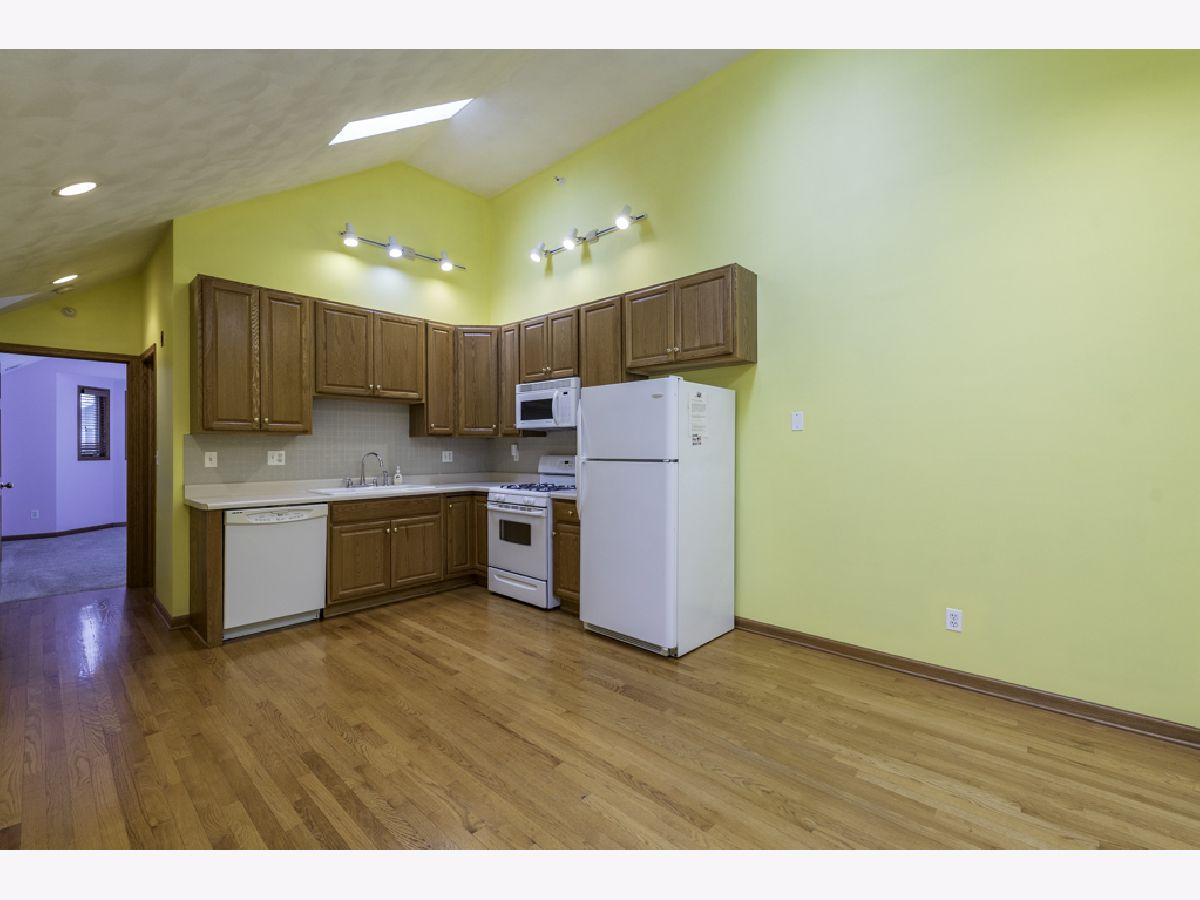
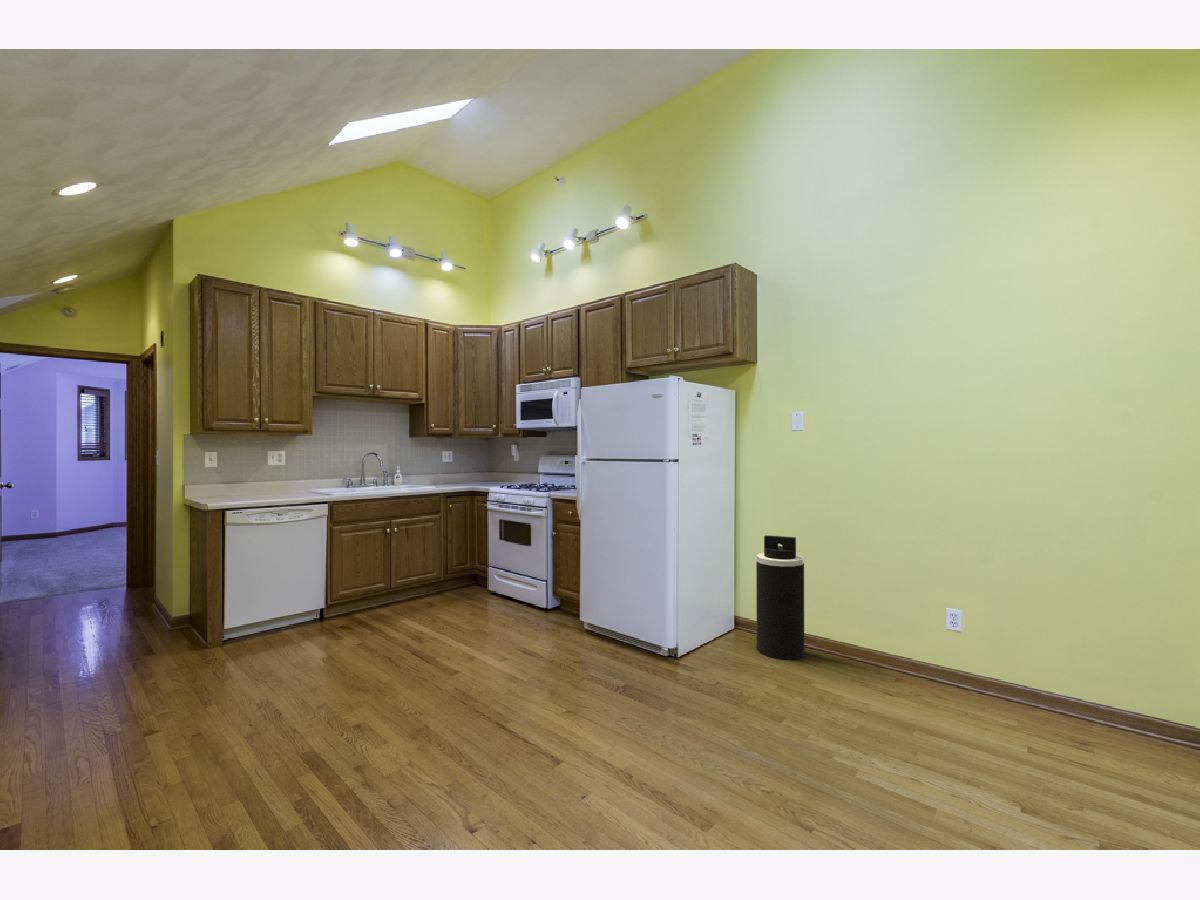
+ trash can [755,534,805,661]
